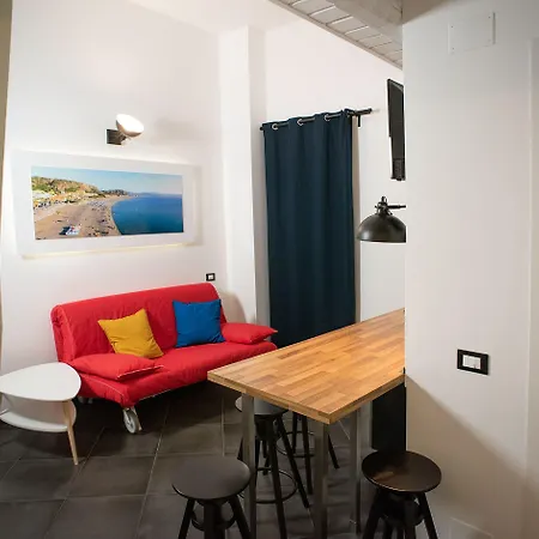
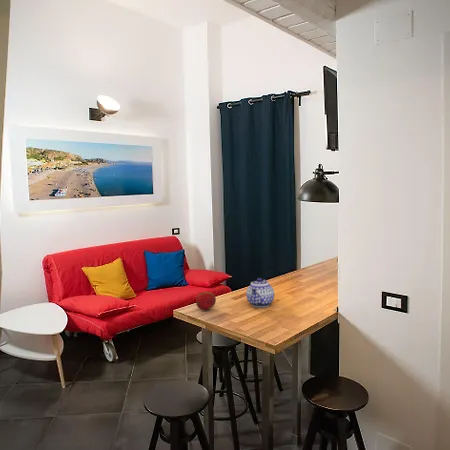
+ fruit [195,291,217,311]
+ teapot [245,277,275,308]
